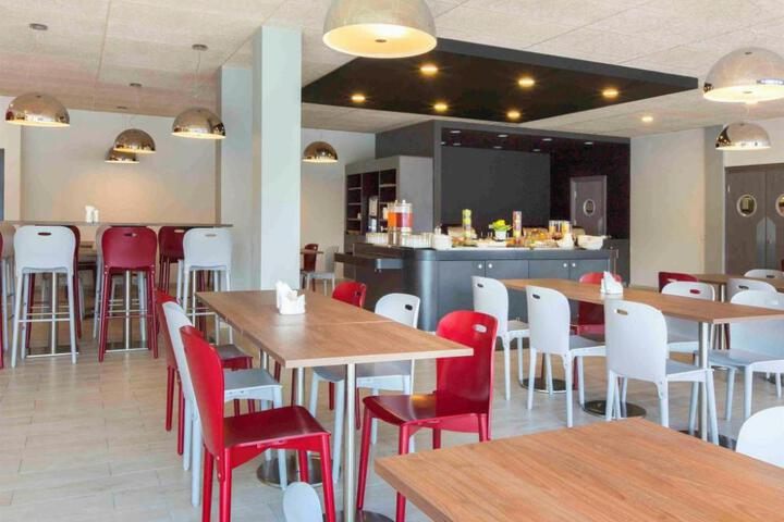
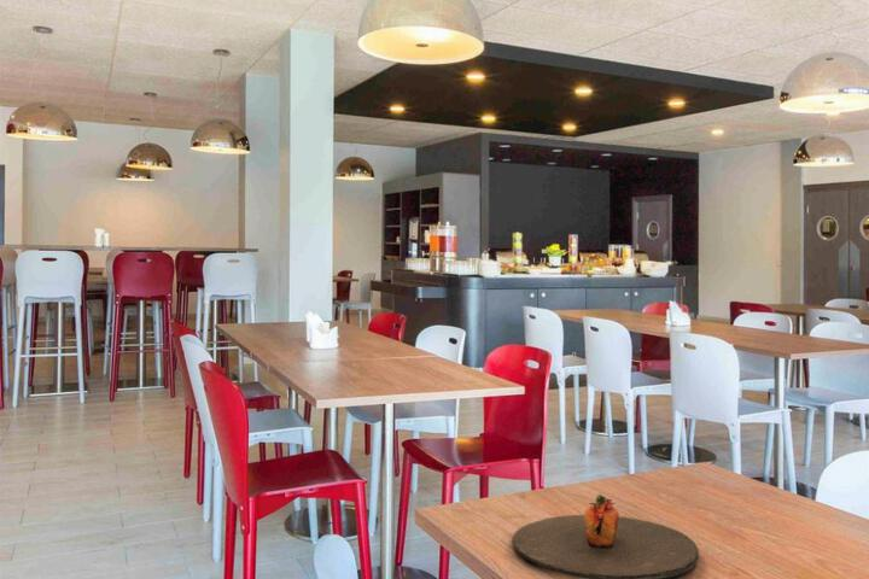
+ plate [511,492,700,579]
